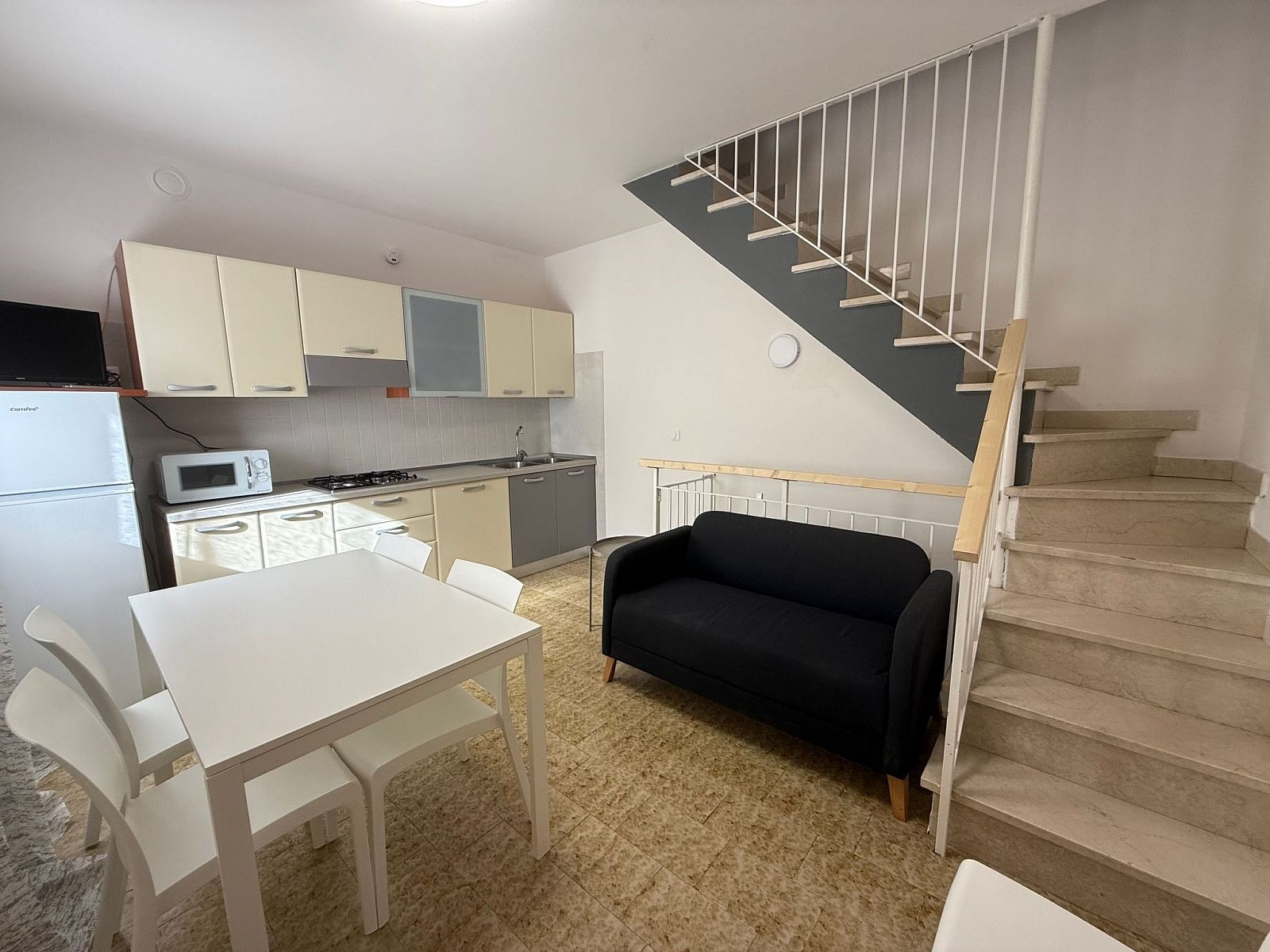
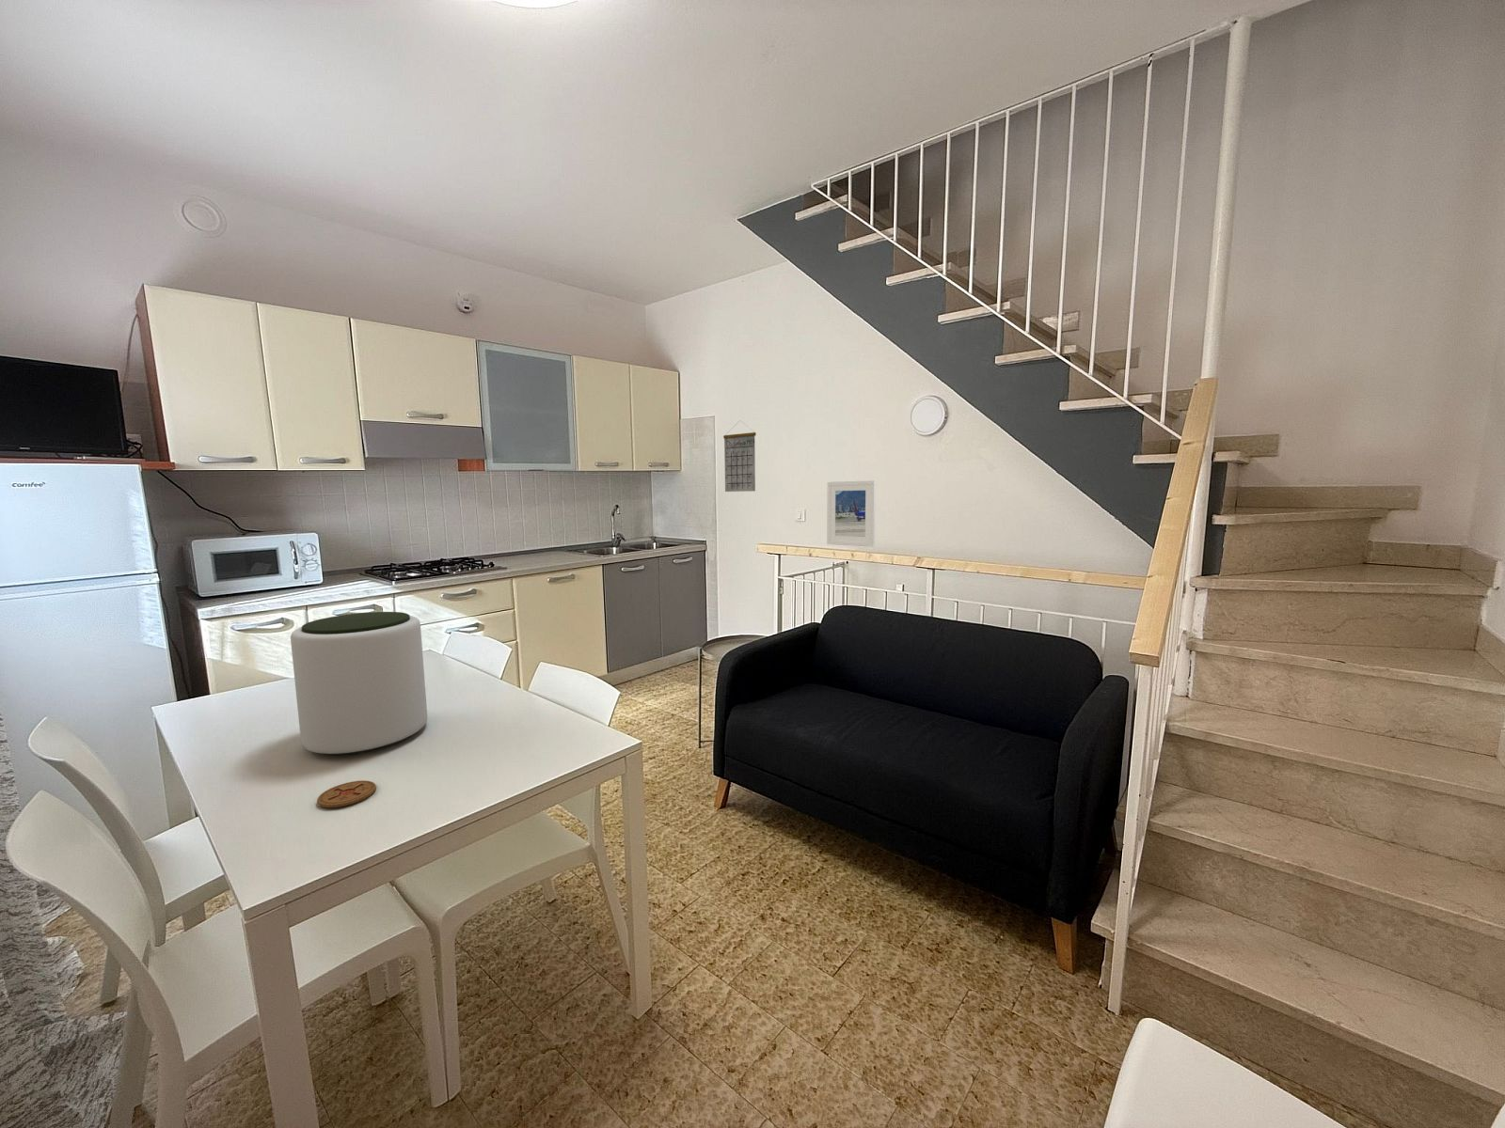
+ plant pot [289,611,428,756]
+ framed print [826,480,877,549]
+ calendar [723,419,757,493]
+ coaster [316,780,377,808]
